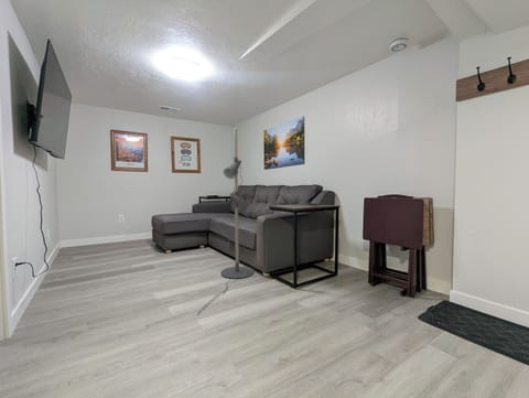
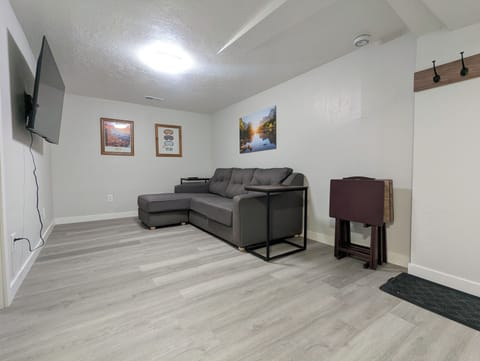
- floor lamp [196,127,255,315]
